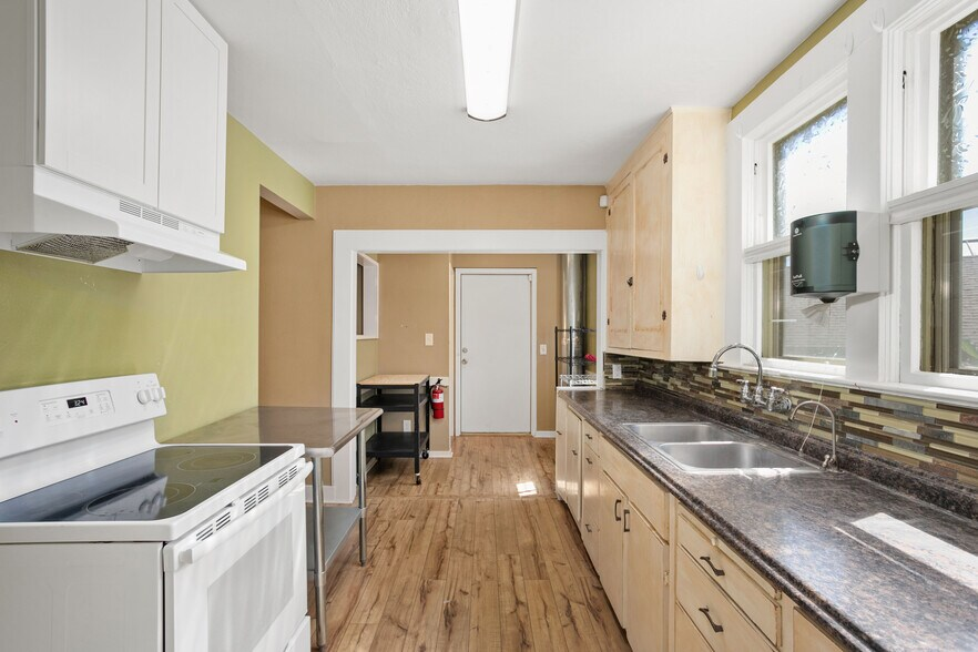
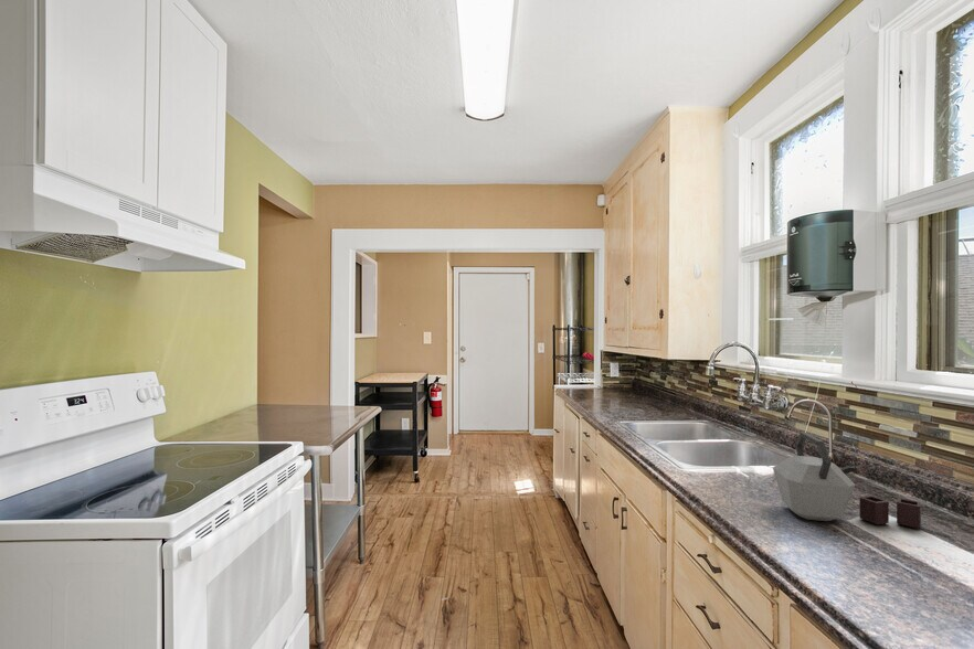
+ kettle [772,432,922,530]
